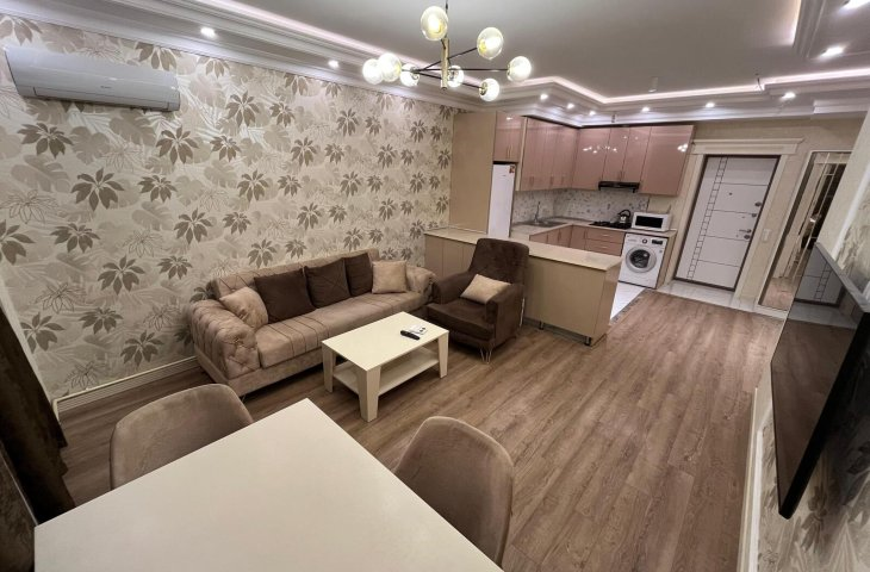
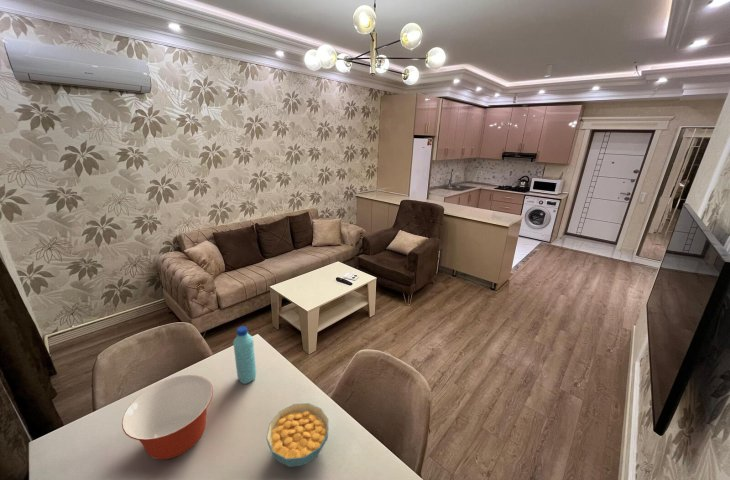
+ water bottle [232,325,257,385]
+ cereal bowl [265,402,329,468]
+ mixing bowl [121,374,214,460]
